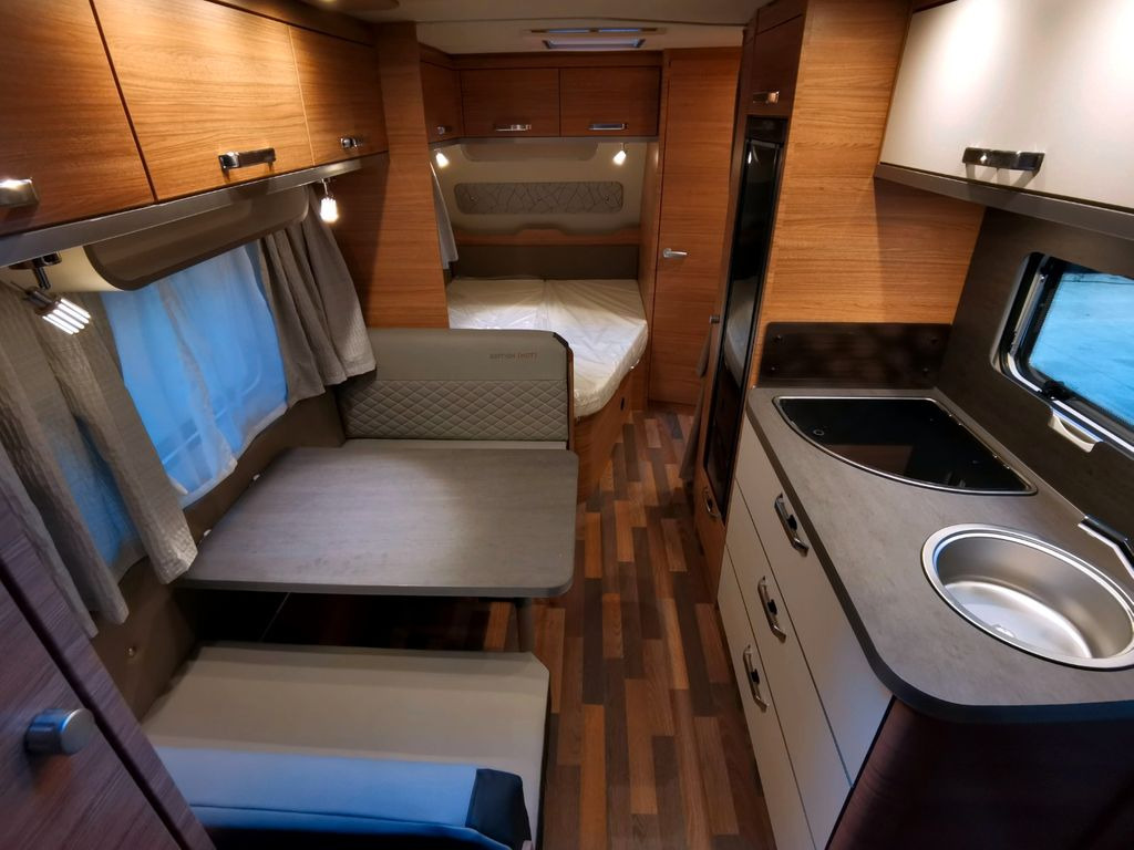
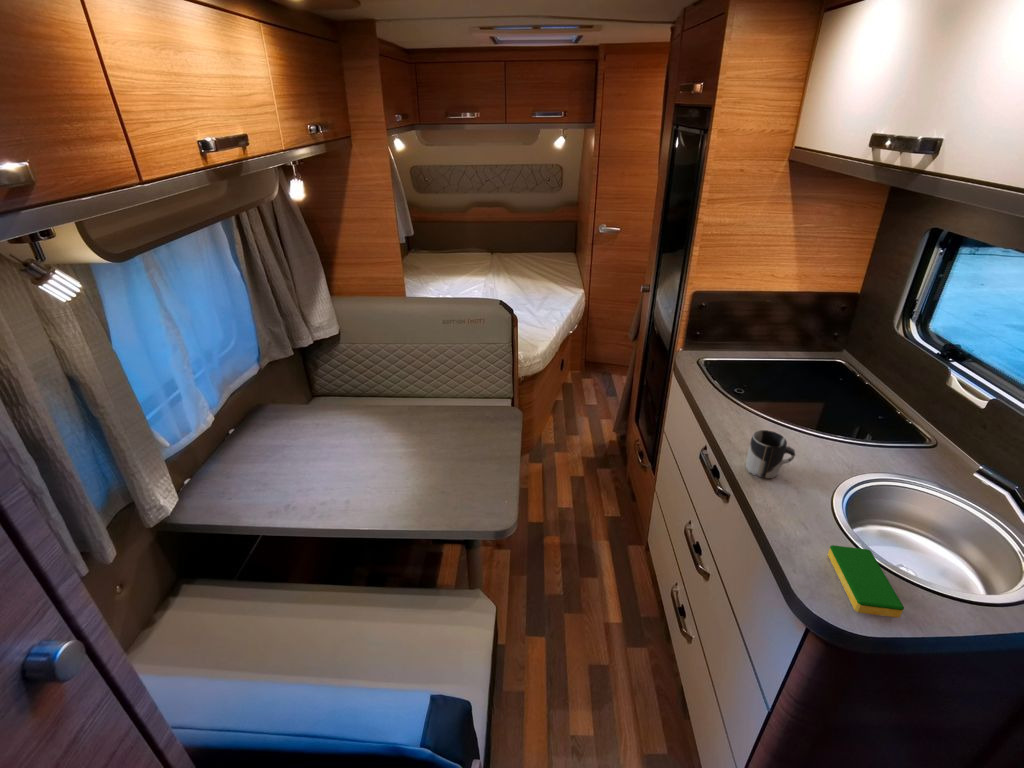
+ dish sponge [827,544,905,619]
+ cup [745,429,796,480]
